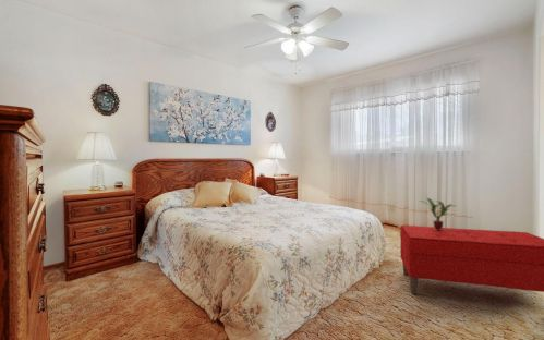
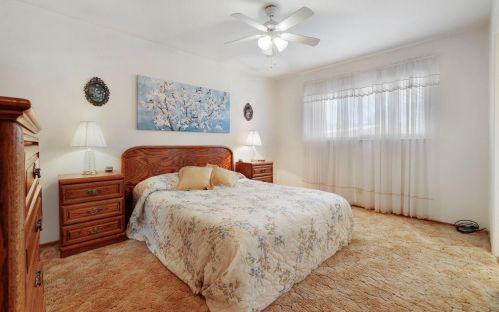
- bench [399,224,544,295]
- potted plant [419,197,457,230]
